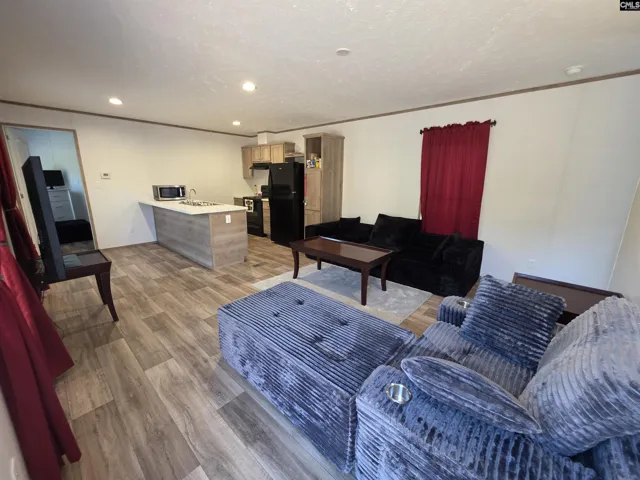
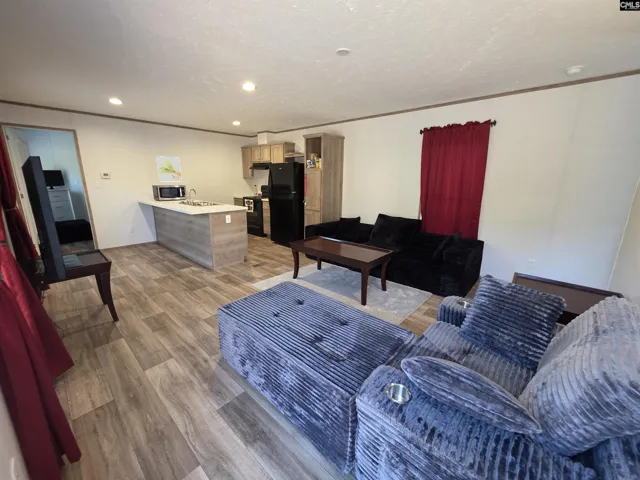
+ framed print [155,155,183,183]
